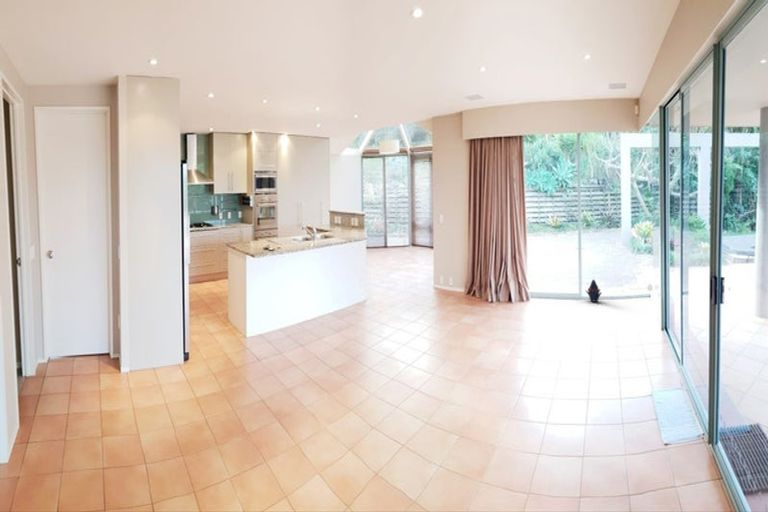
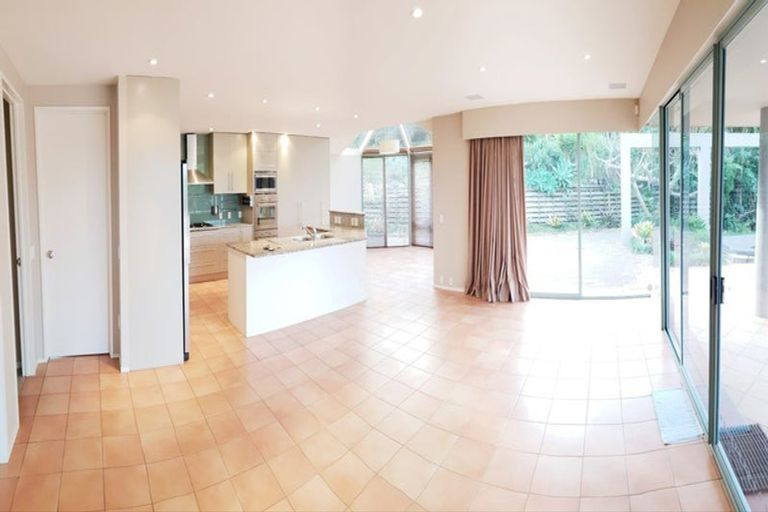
- decorative plant [585,278,603,303]
